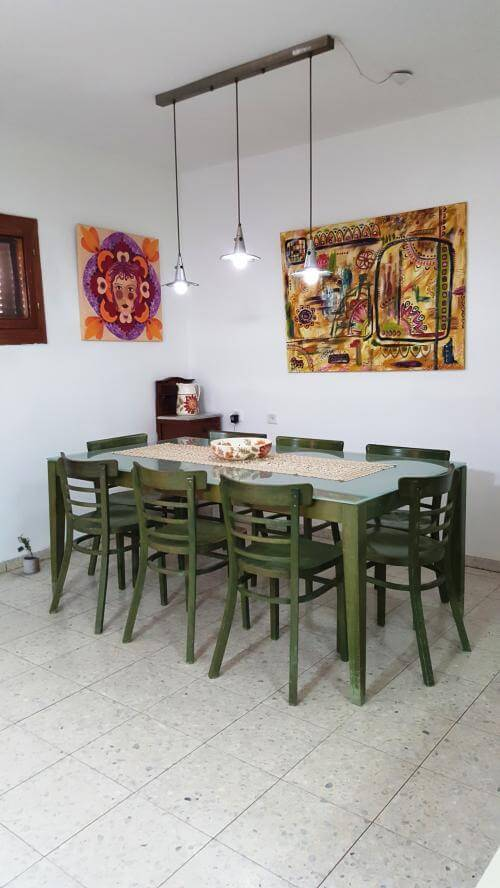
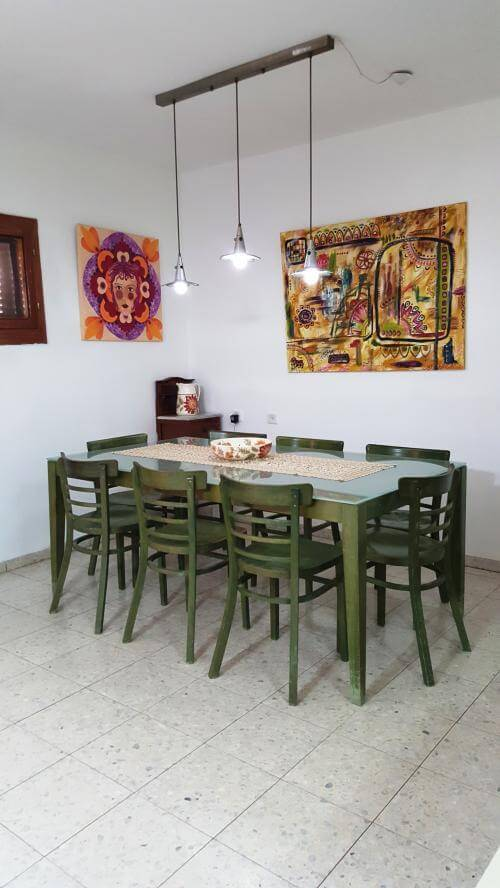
- potted plant [16,533,41,575]
